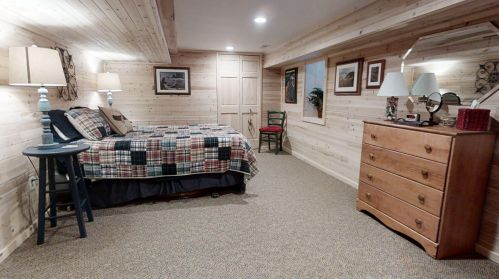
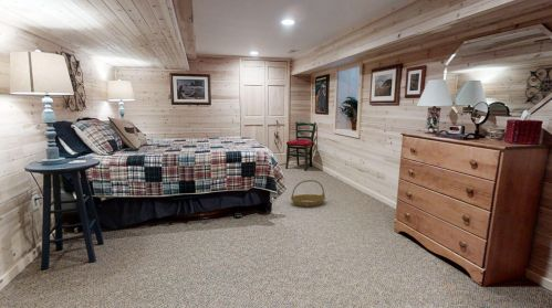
+ basket [290,179,326,208]
